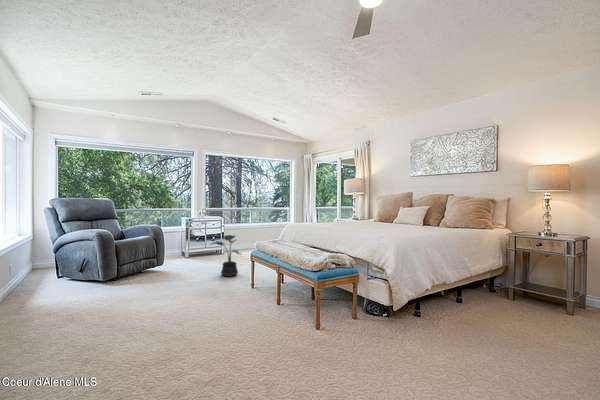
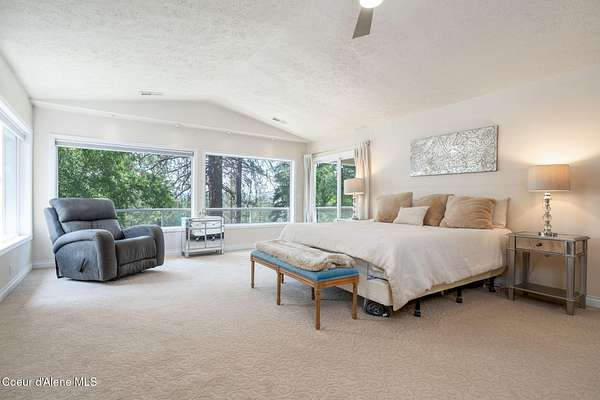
- potted plant [209,234,243,278]
